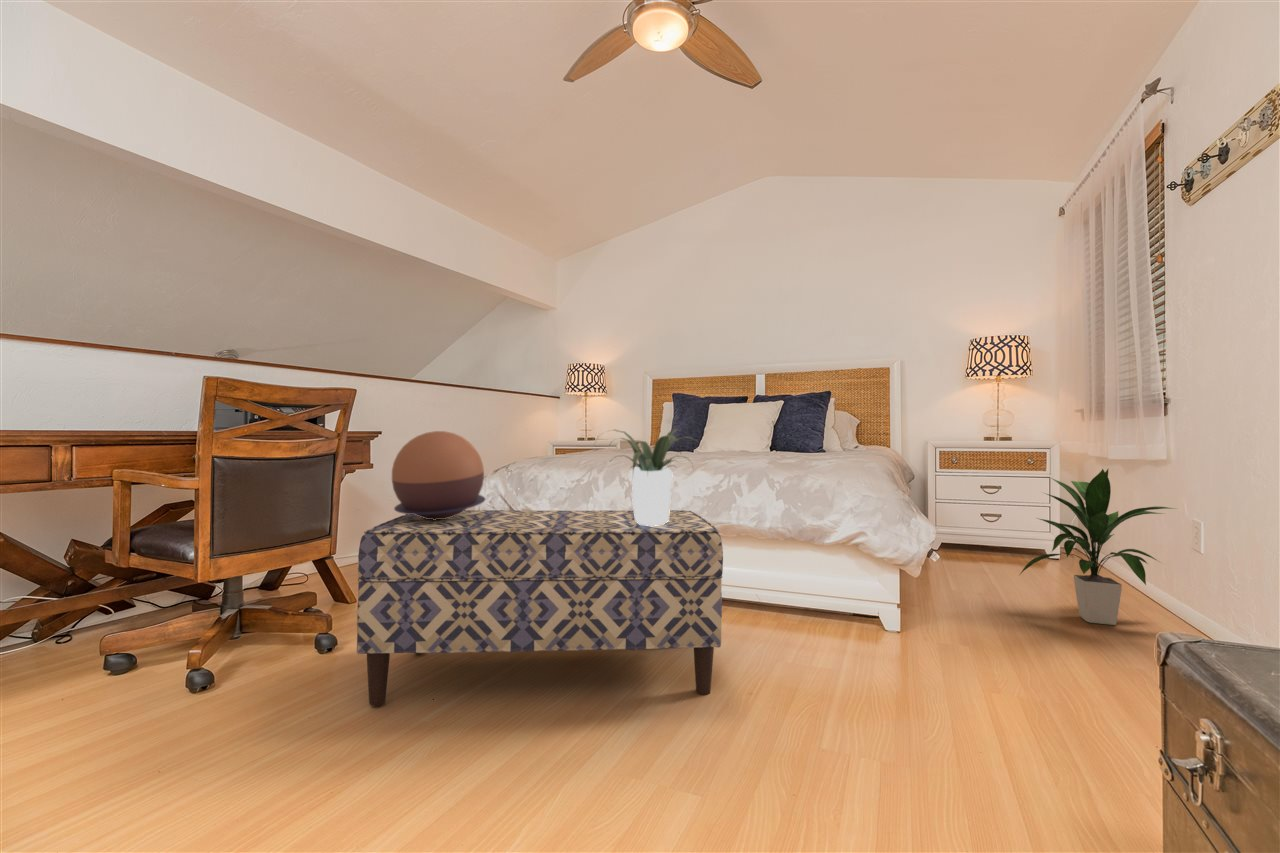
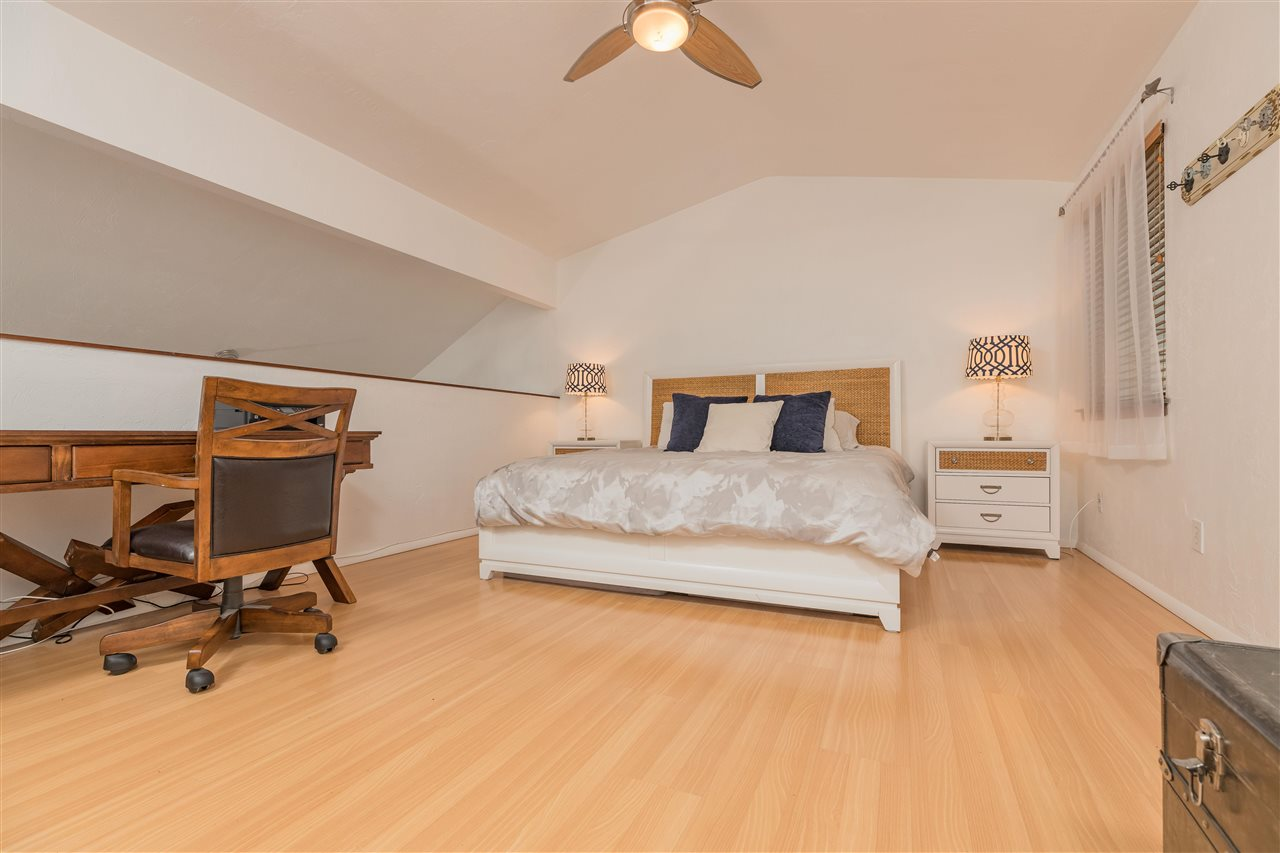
- indoor plant [1019,468,1177,626]
- decorative bowl [391,430,486,520]
- bench [356,509,724,707]
- potted plant [594,428,704,526]
